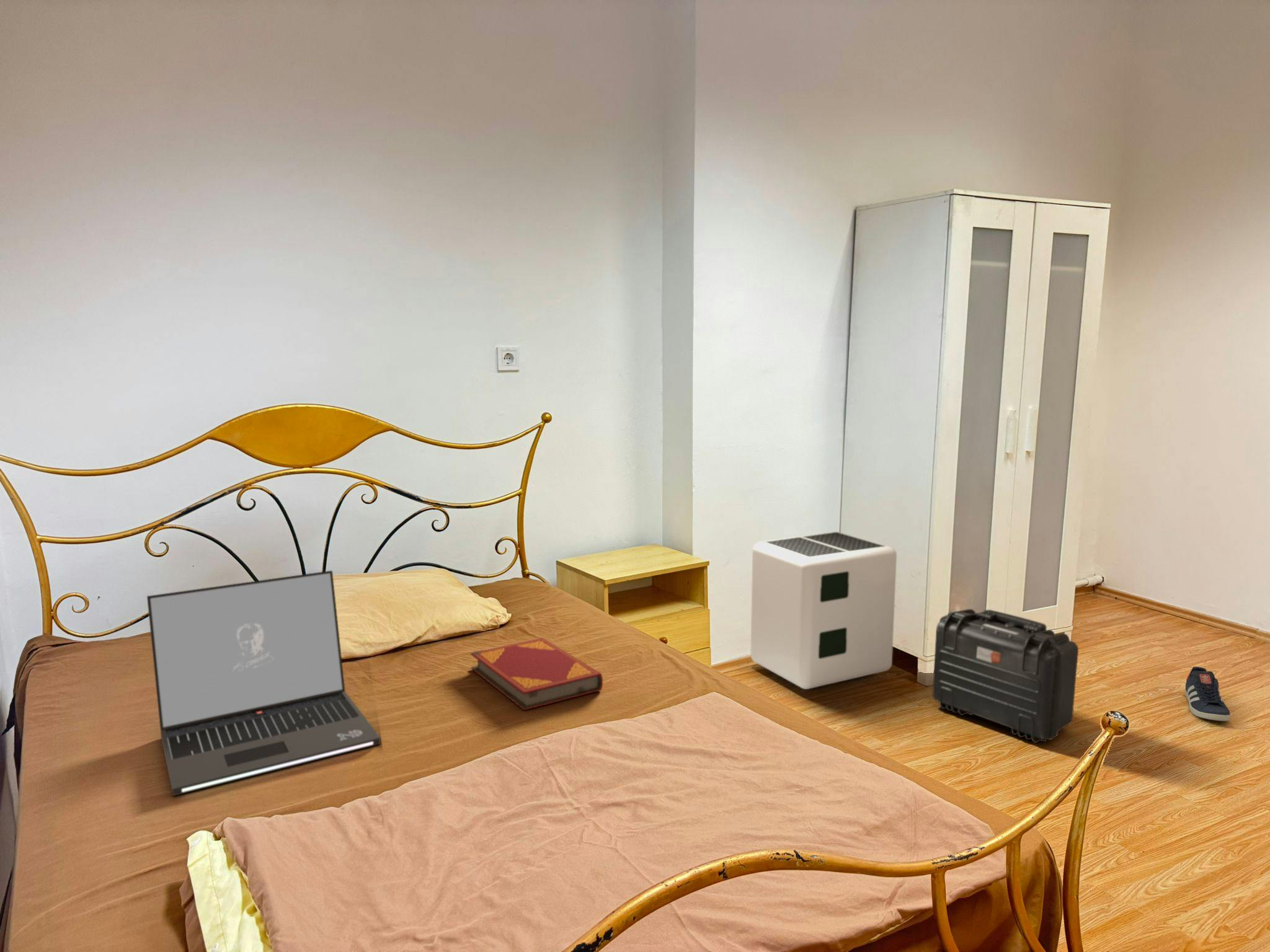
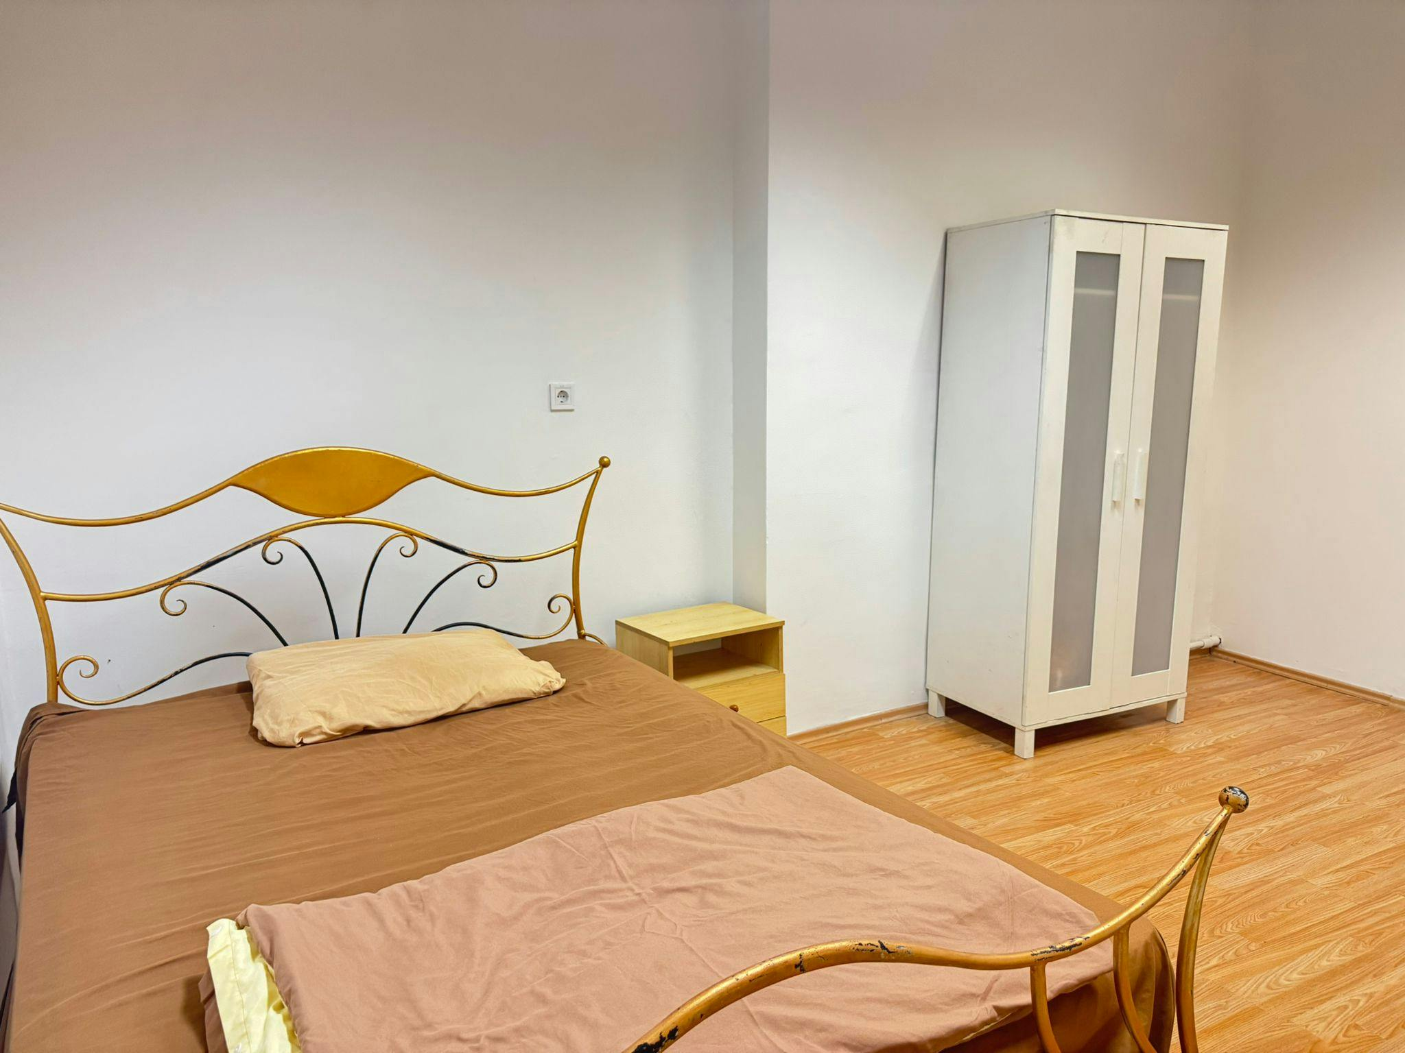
- air purifier [750,531,897,690]
- sneaker [1184,666,1232,721]
- hardback book [470,637,603,711]
- backpack [932,609,1079,744]
- laptop [146,570,381,796]
